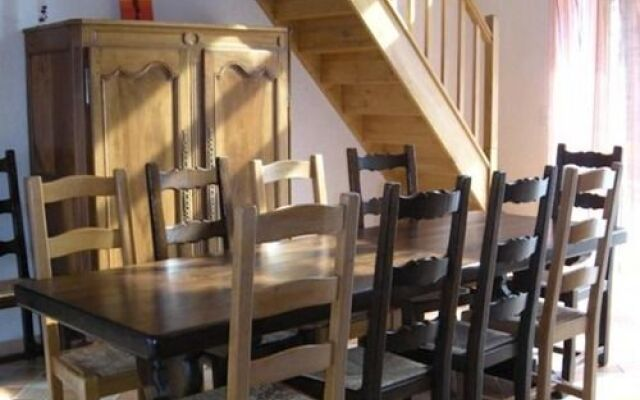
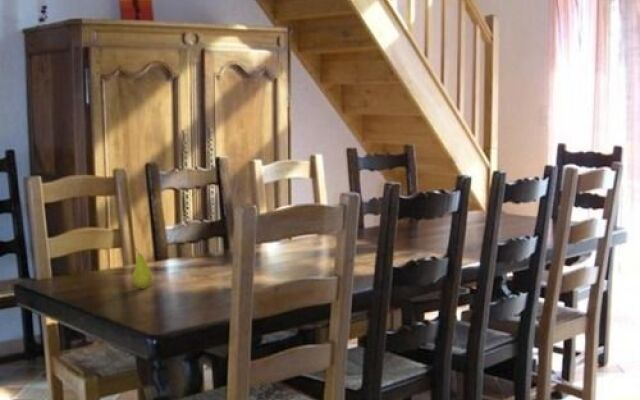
+ fruit [131,247,153,290]
